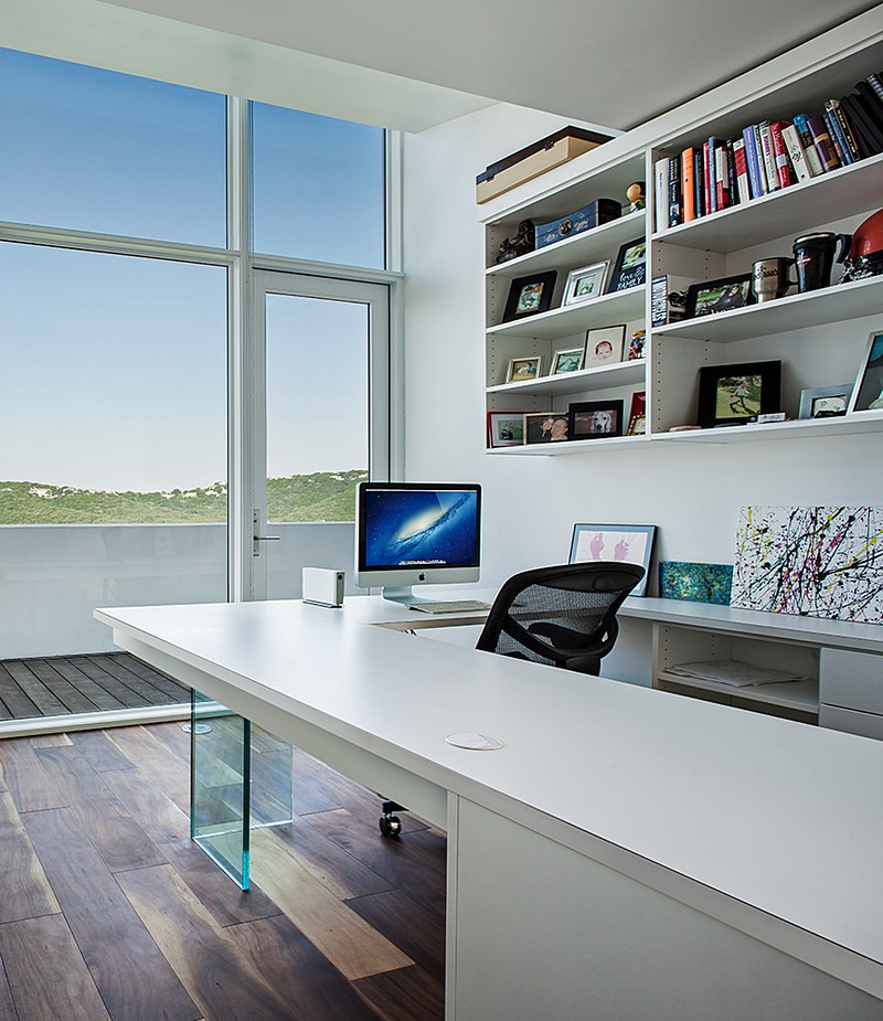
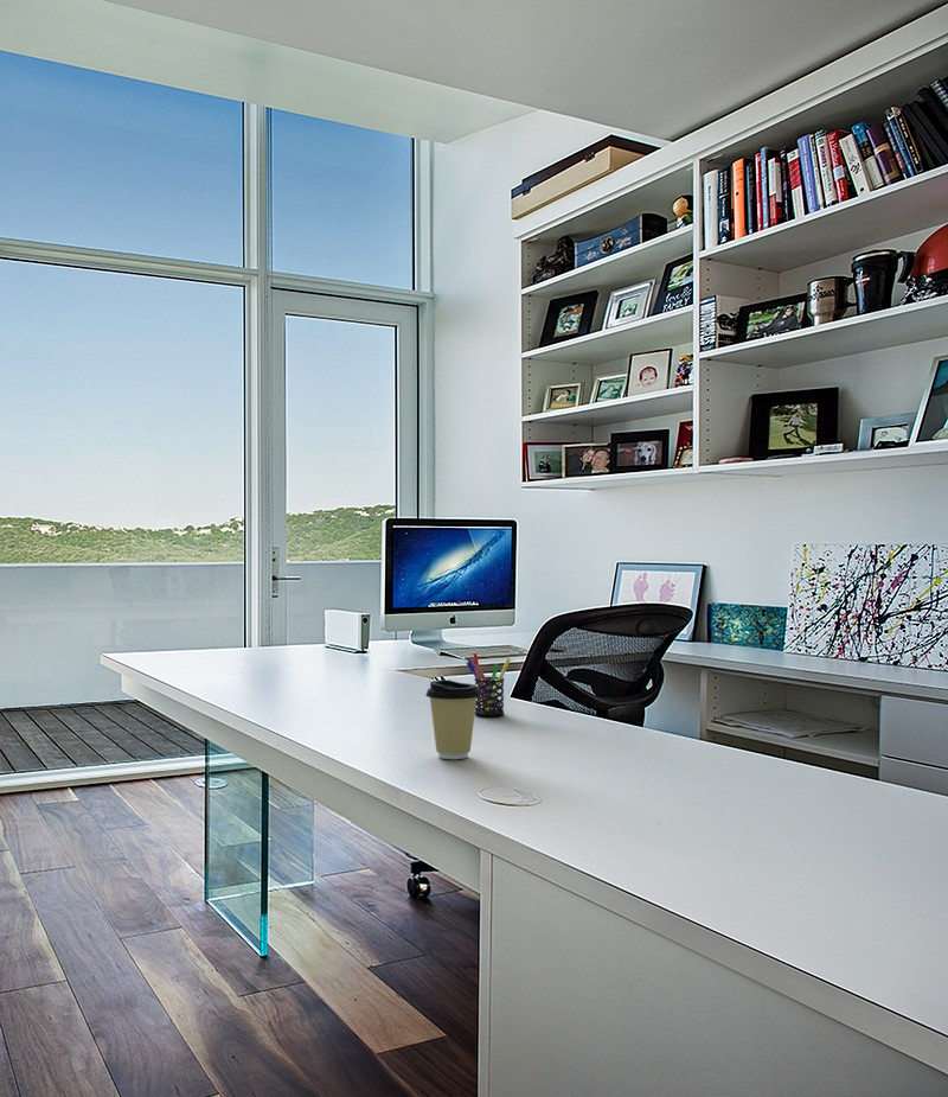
+ pen holder [465,652,511,717]
+ coffee cup [424,678,481,760]
